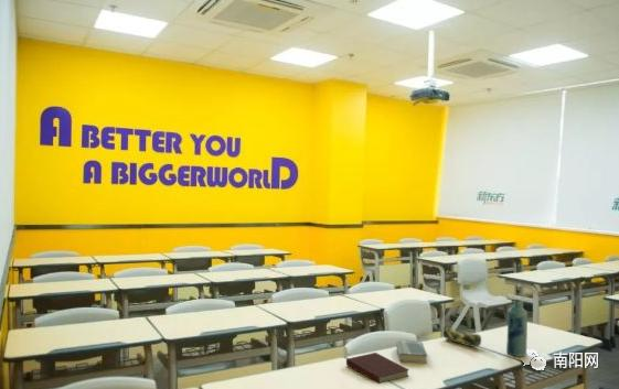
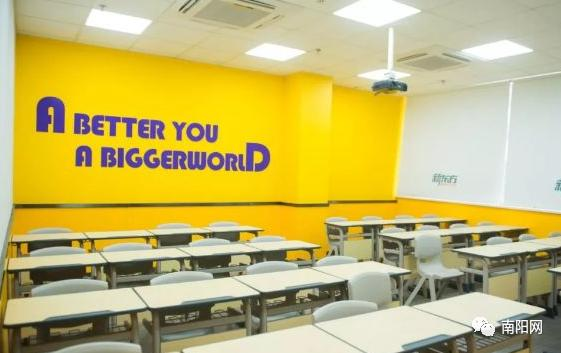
- bottle [505,299,529,358]
- hardback book [395,339,428,365]
- pencil case [442,325,482,348]
- notebook [345,352,410,385]
